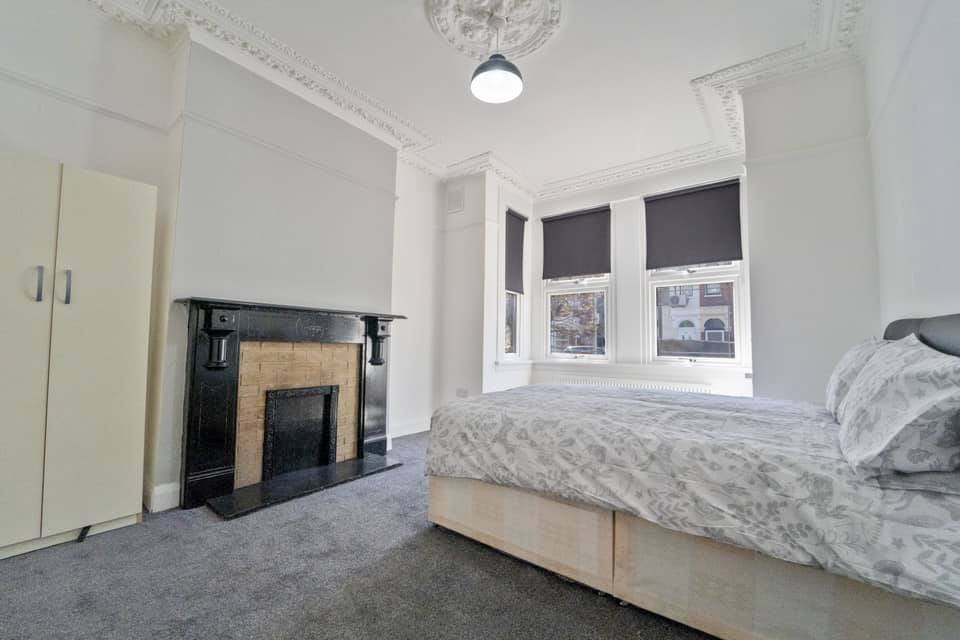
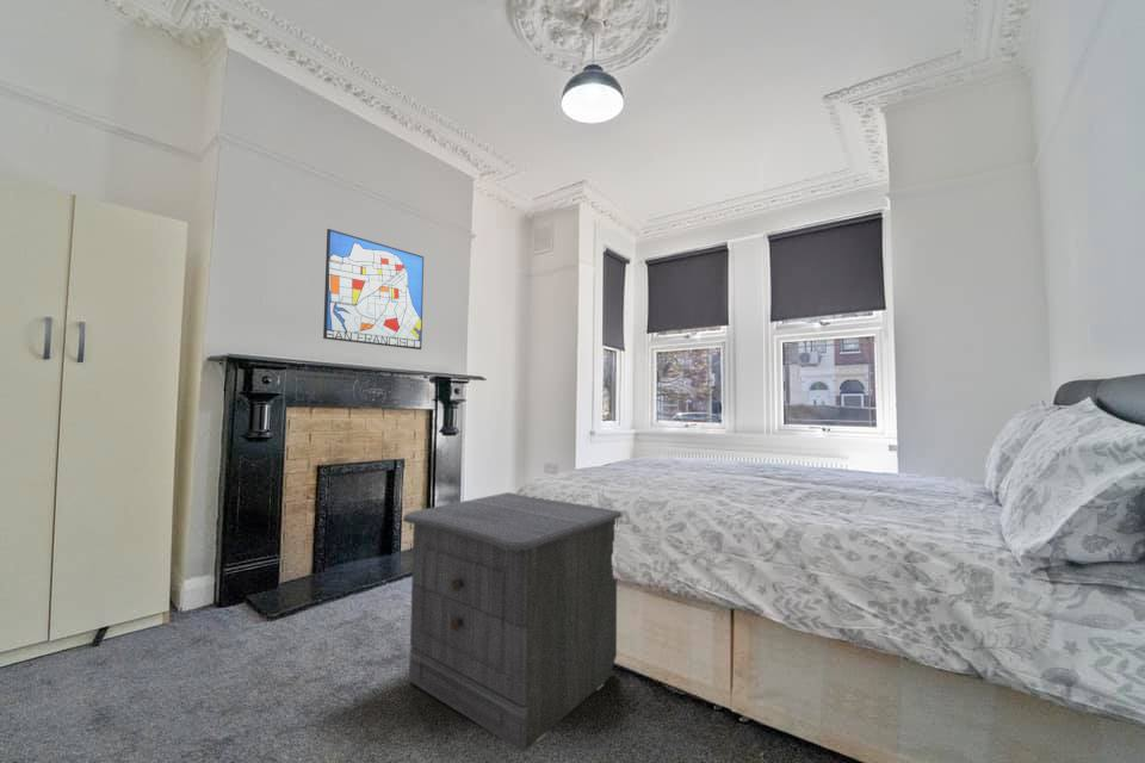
+ wall art [322,228,425,351]
+ nightstand [402,491,623,752]
